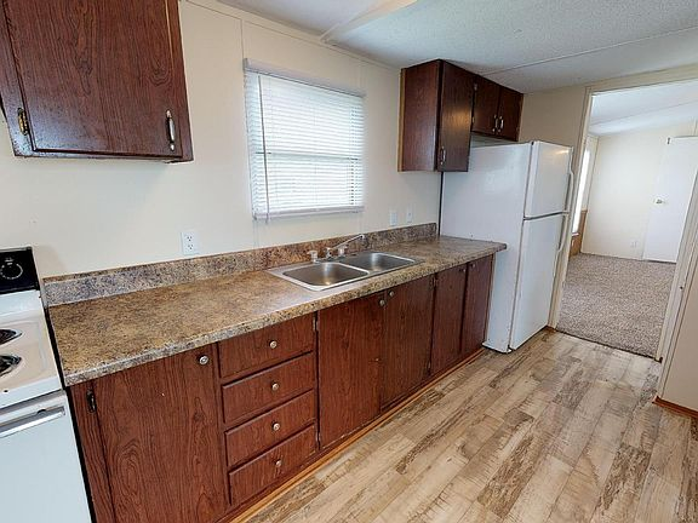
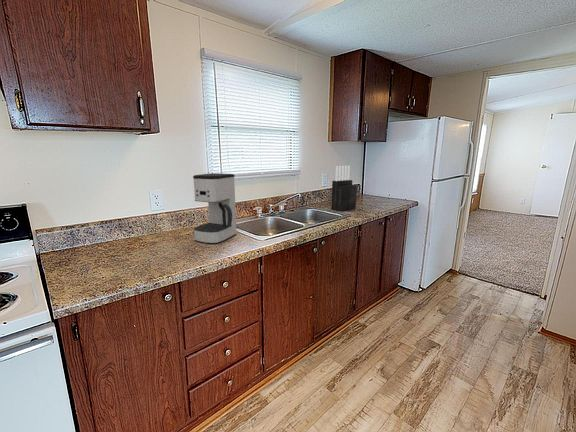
+ coffee maker [192,172,238,245]
+ knife block [330,165,358,212]
